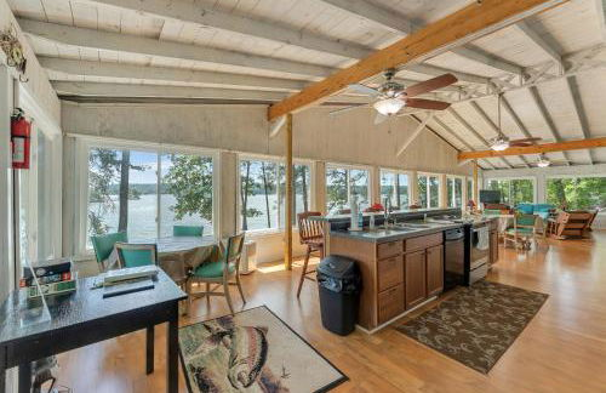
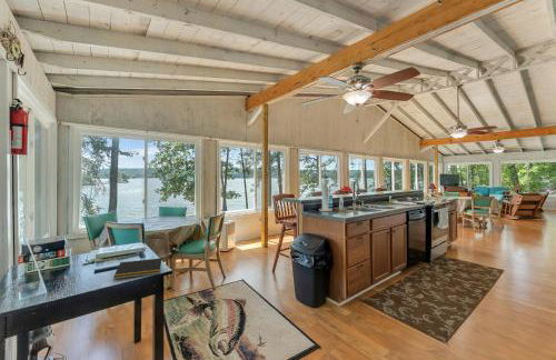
+ notepad [112,257,163,280]
